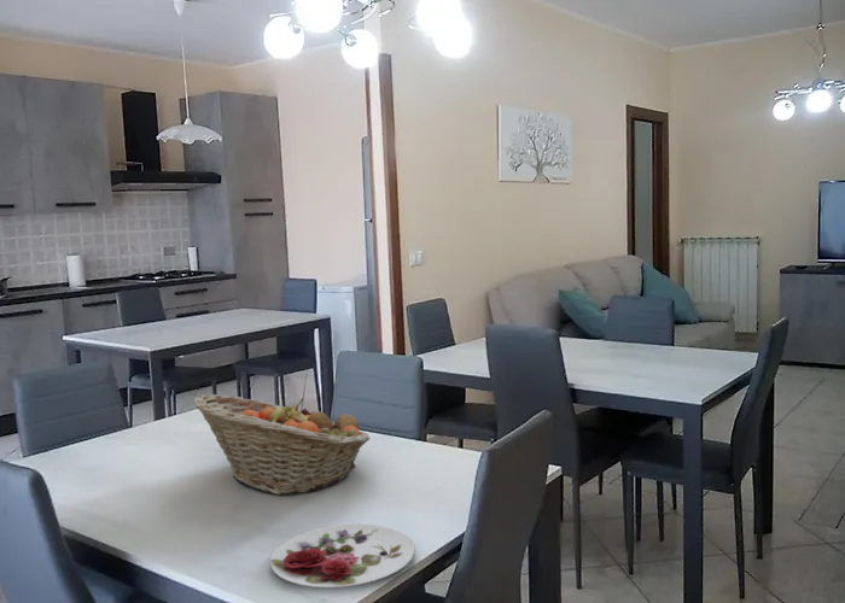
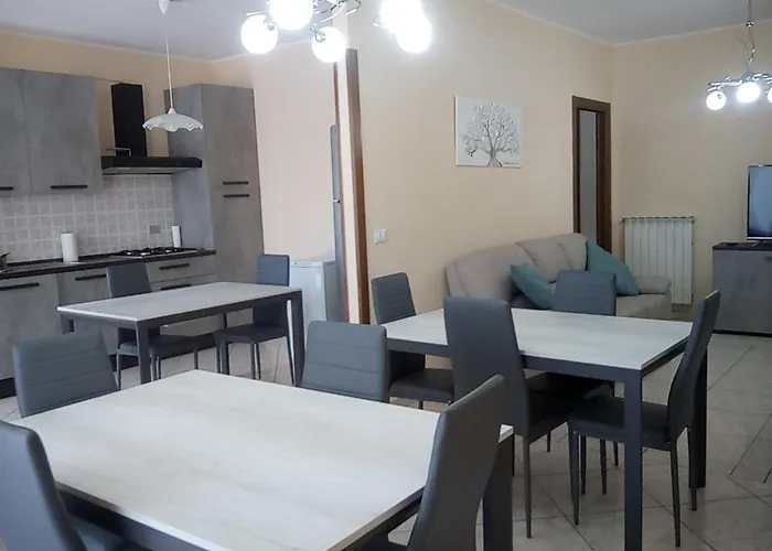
- plate [269,523,415,589]
- fruit basket [193,393,372,496]
